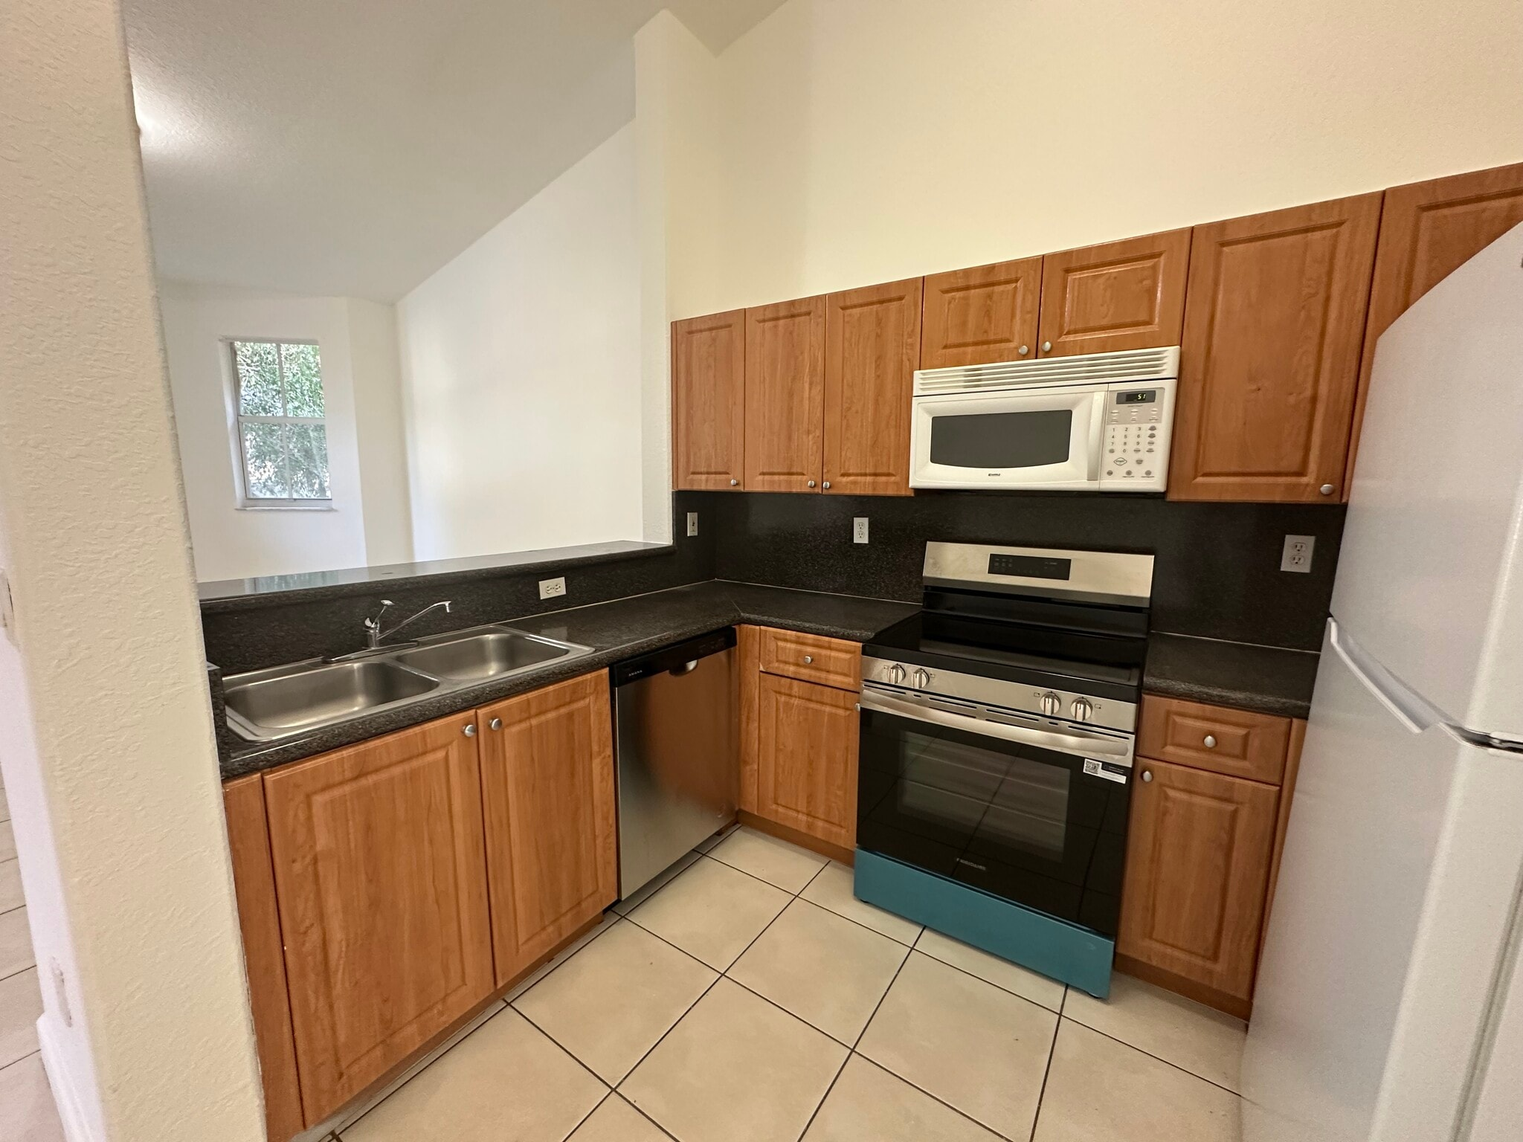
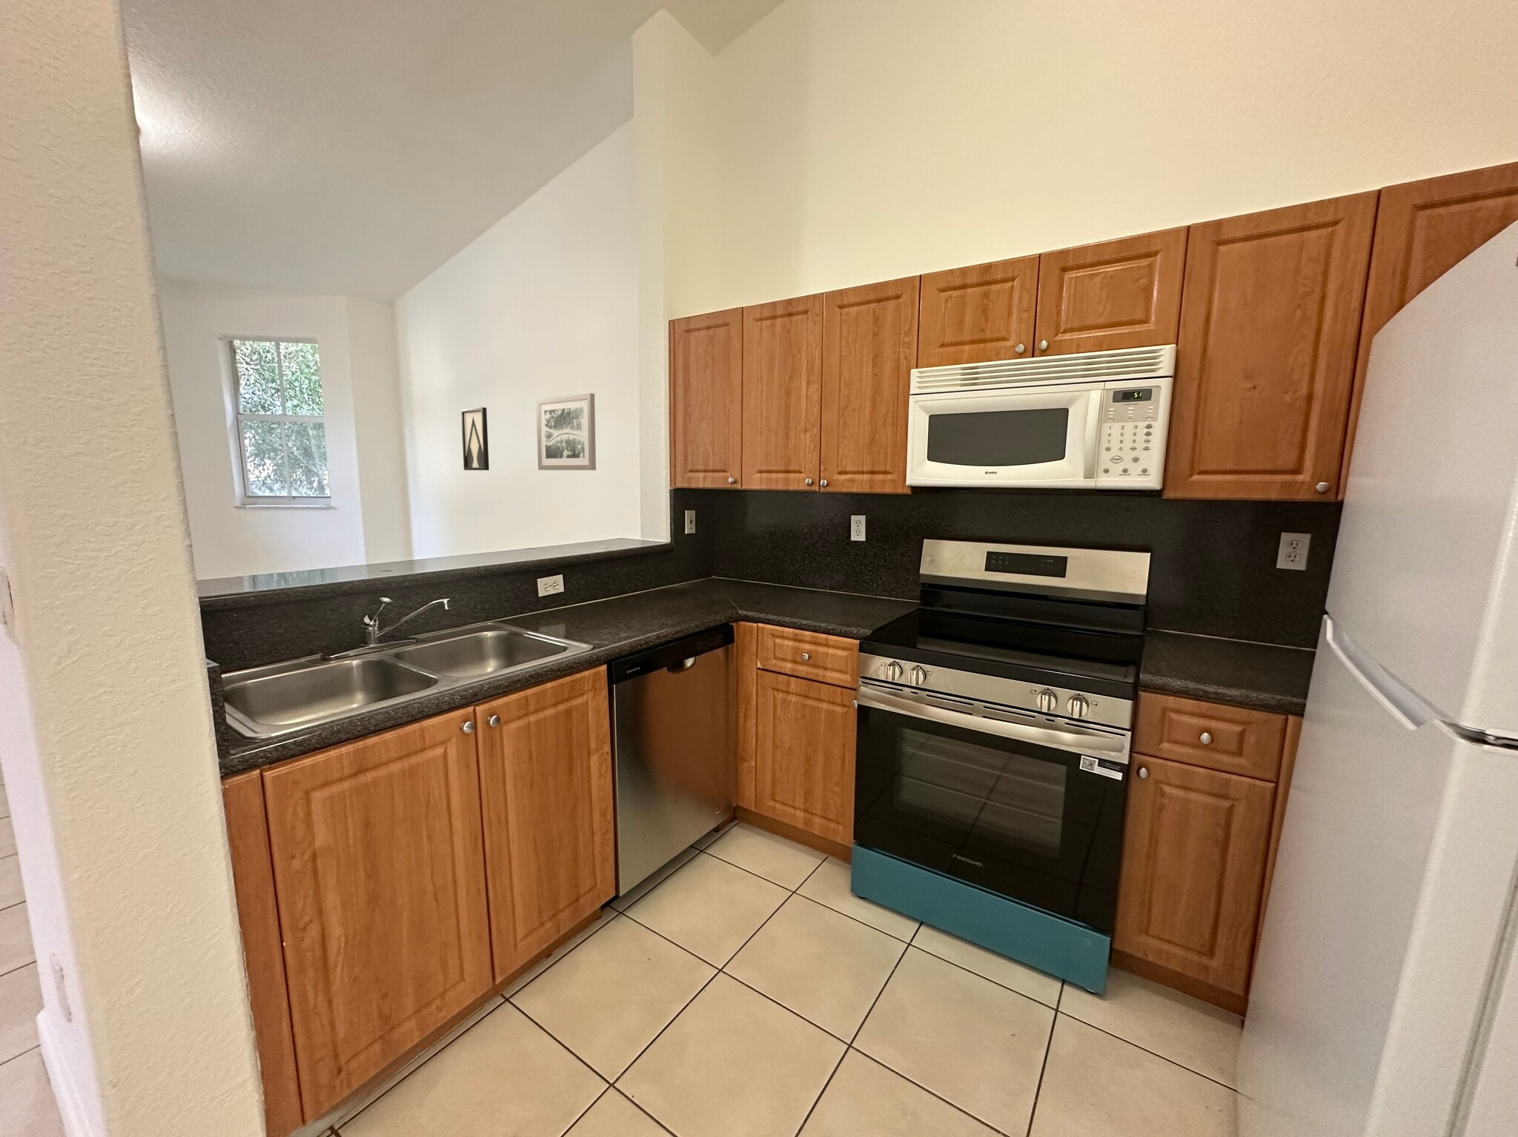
+ wall art [460,406,490,471]
+ wall art [535,392,596,471]
